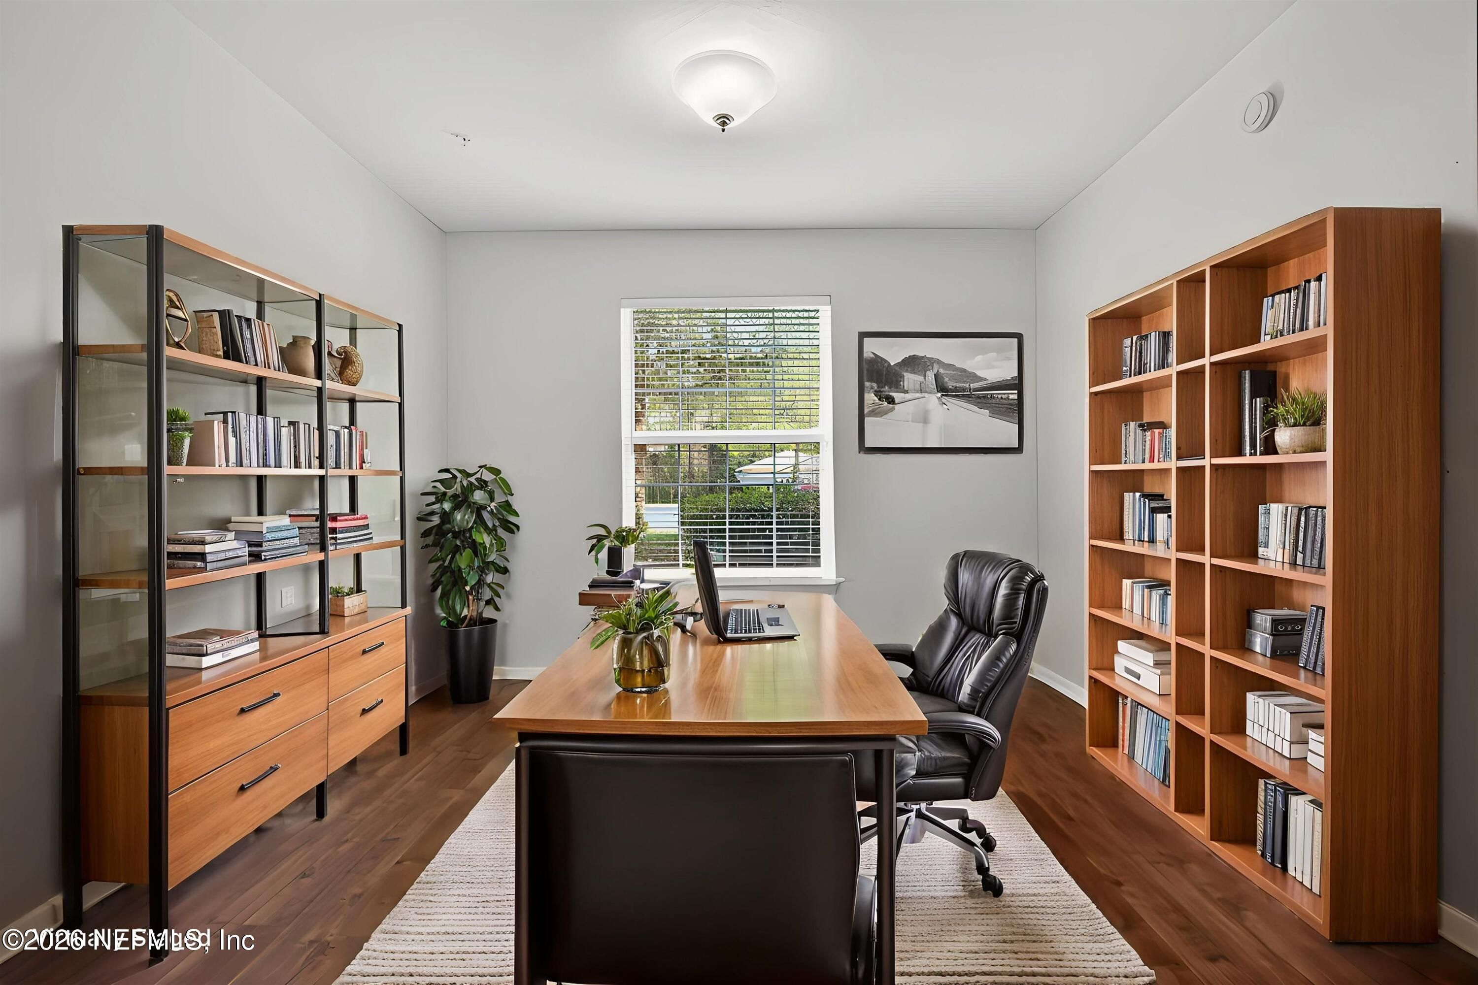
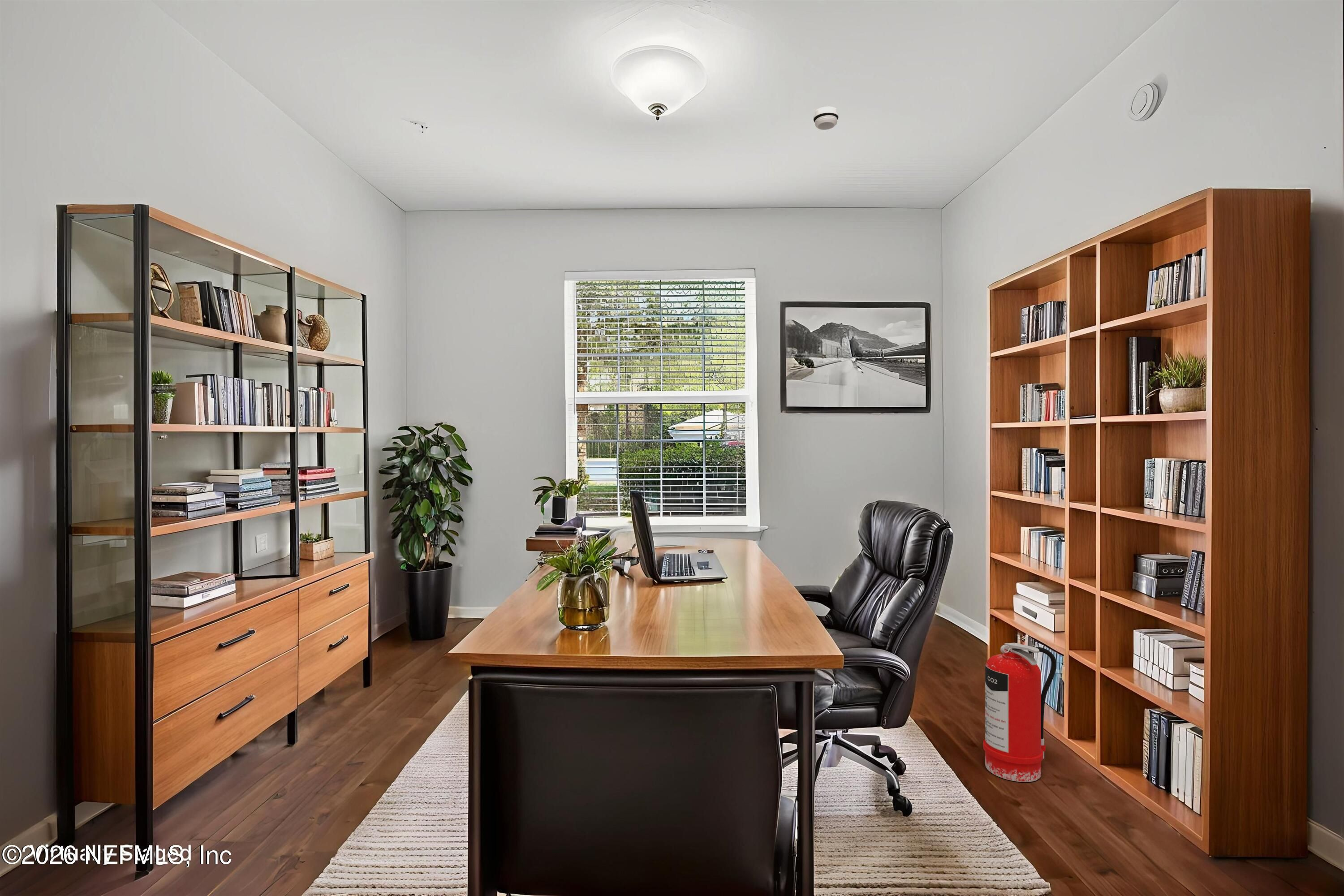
+ smoke detector [813,106,839,130]
+ fire extinguisher [982,642,1057,783]
